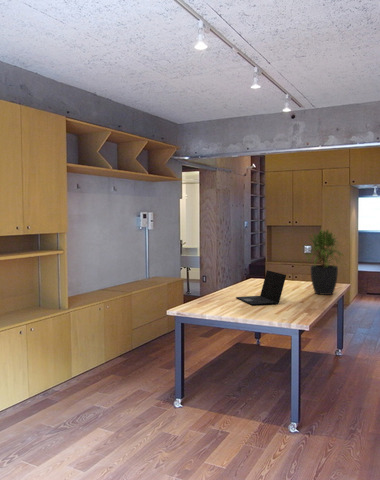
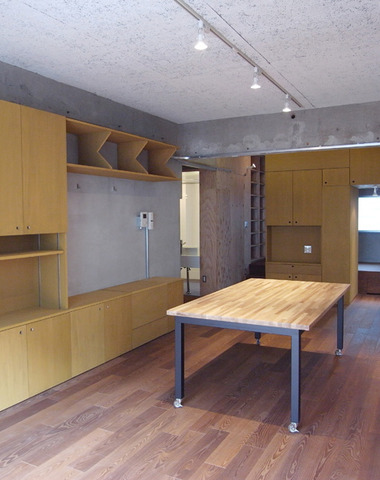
- potted plant [305,229,343,296]
- laptop [235,269,287,306]
